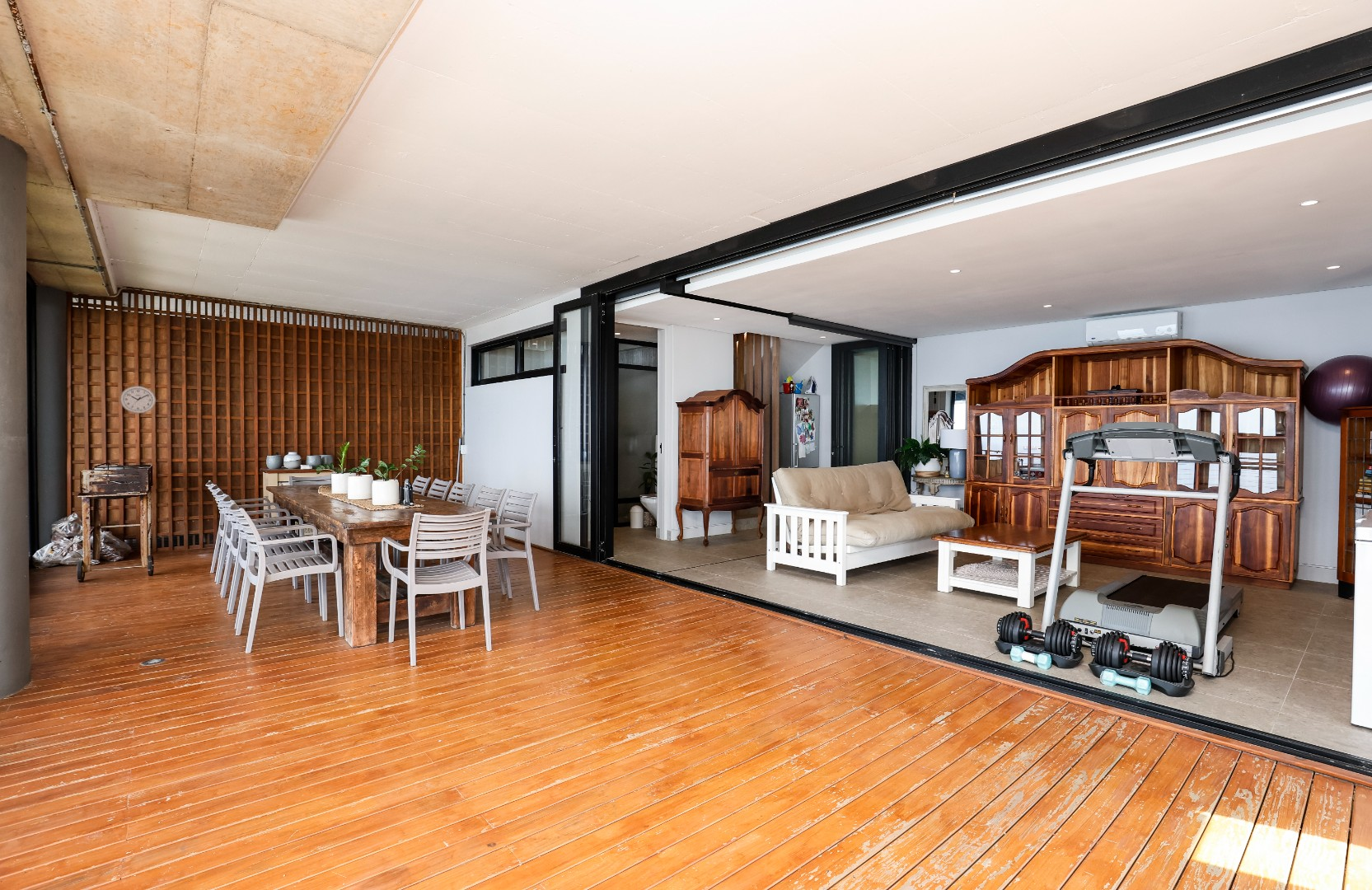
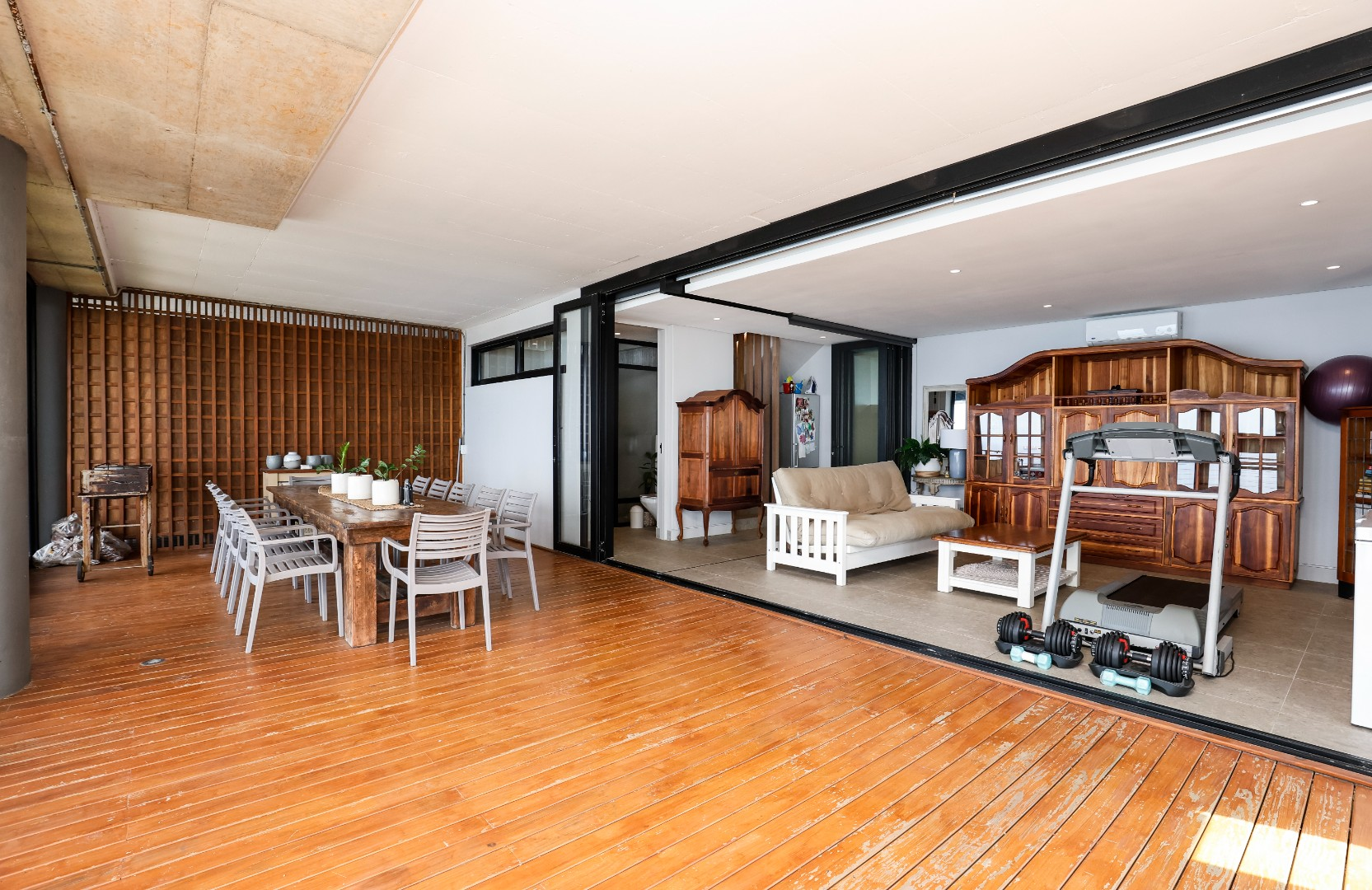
- wall clock [119,385,157,415]
